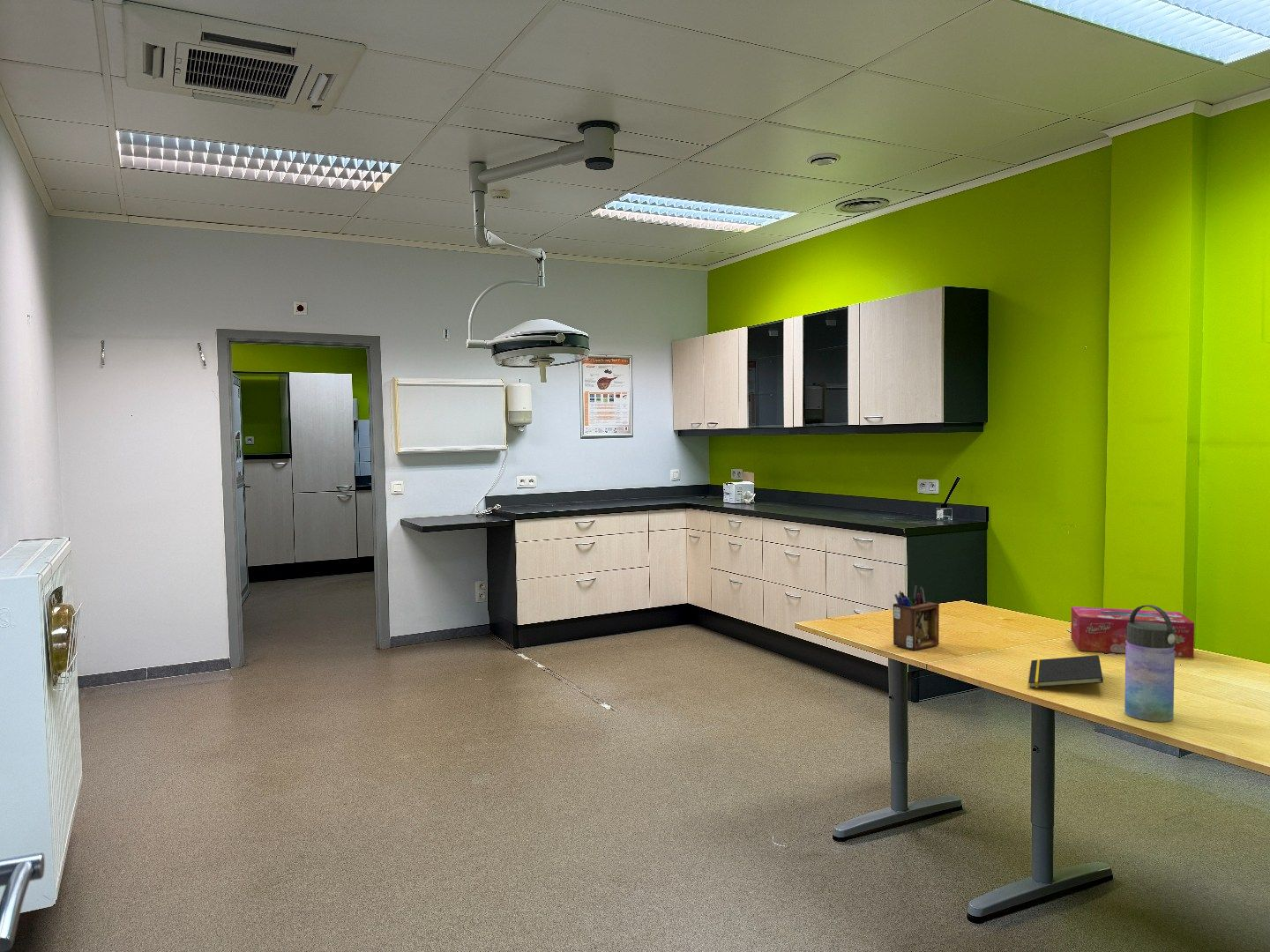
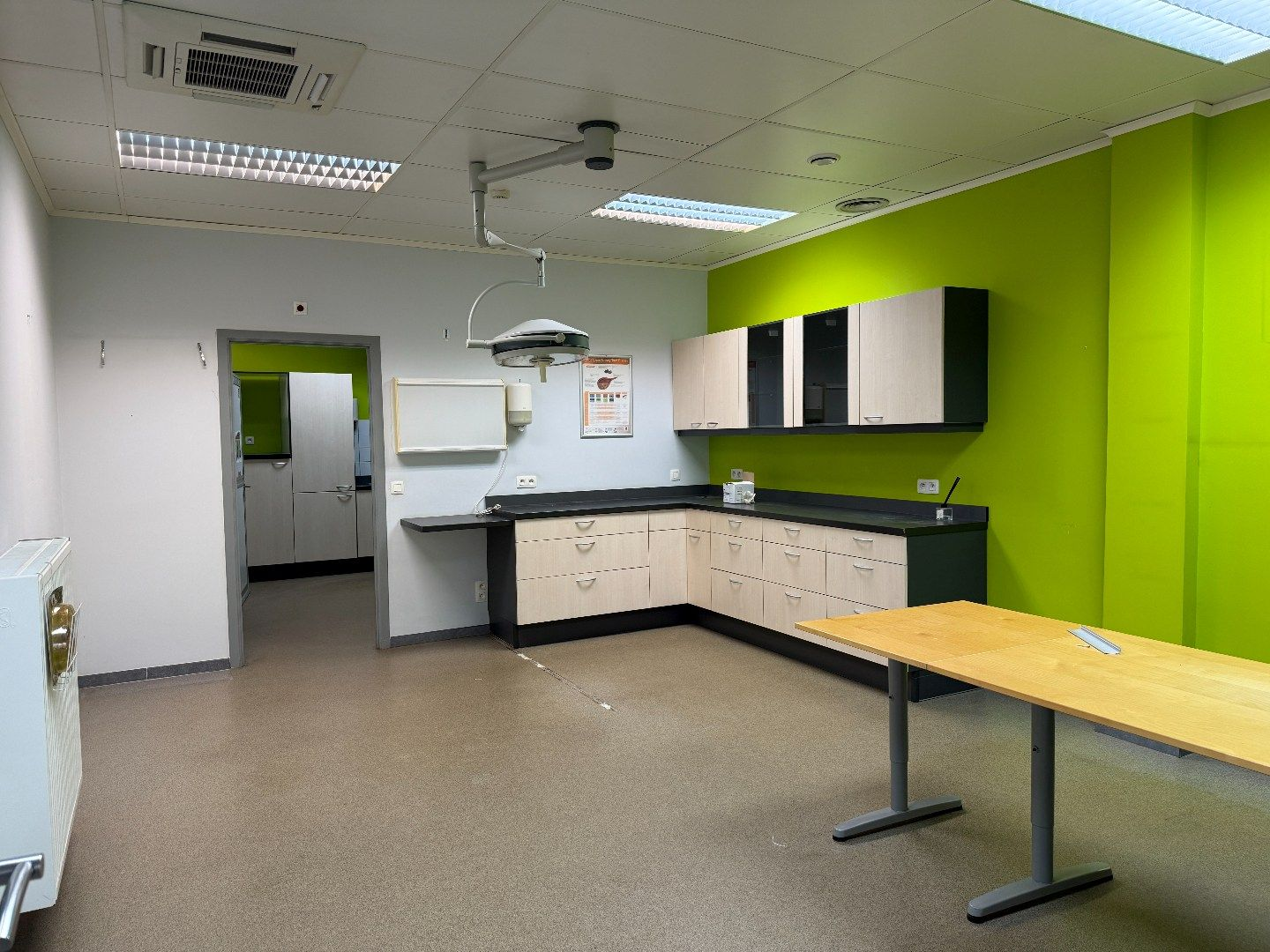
- tissue box [1070,606,1195,658]
- water bottle [1124,604,1176,723]
- desk organizer [893,584,940,651]
- notepad [1027,654,1104,688]
